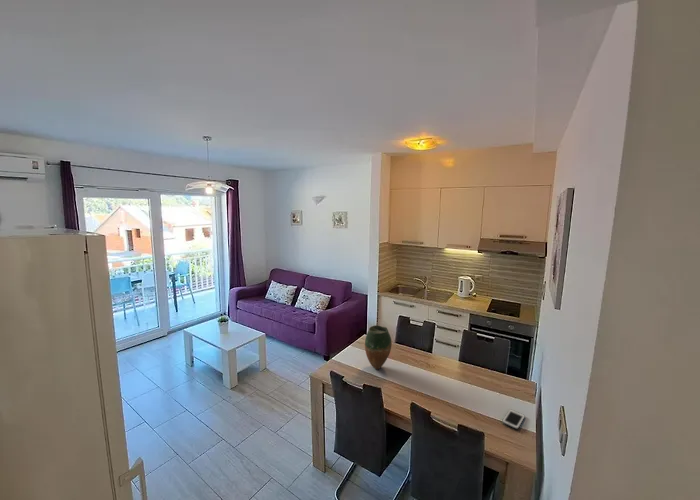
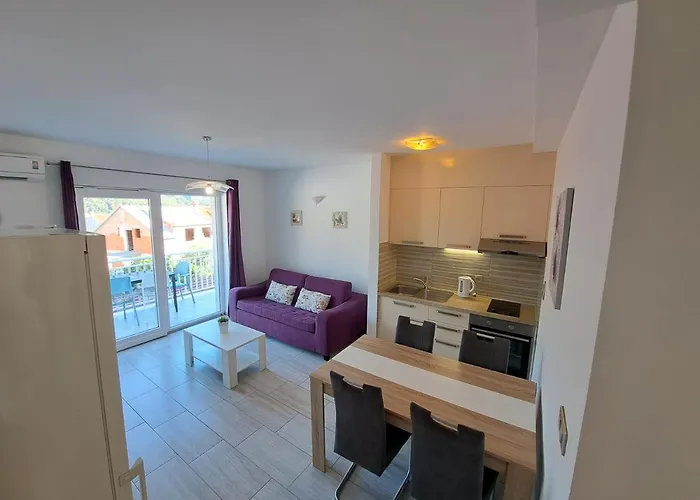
- vase [364,324,393,370]
- cell phone [501,408,526,430]
